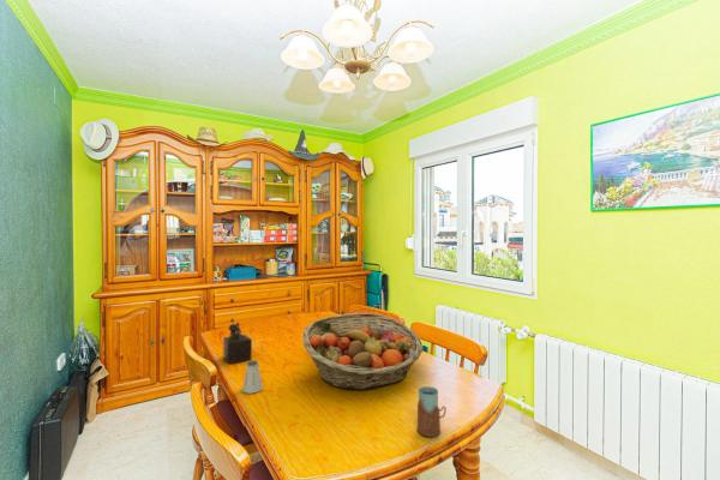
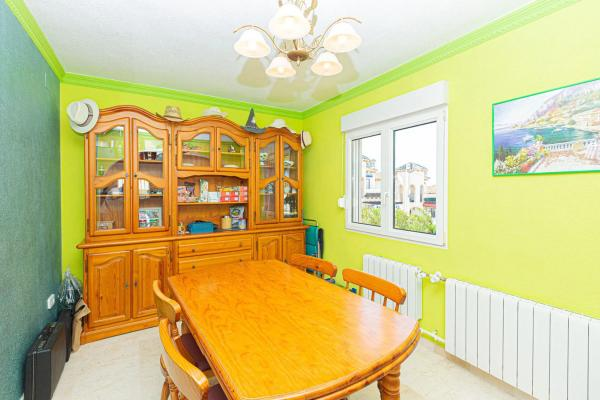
- pepper mill [222,322,253,365]
- fruit basket [301,312,424,391]
- saltshaker [241,360,264,395]
- drinking glass [416,385,448,438]
